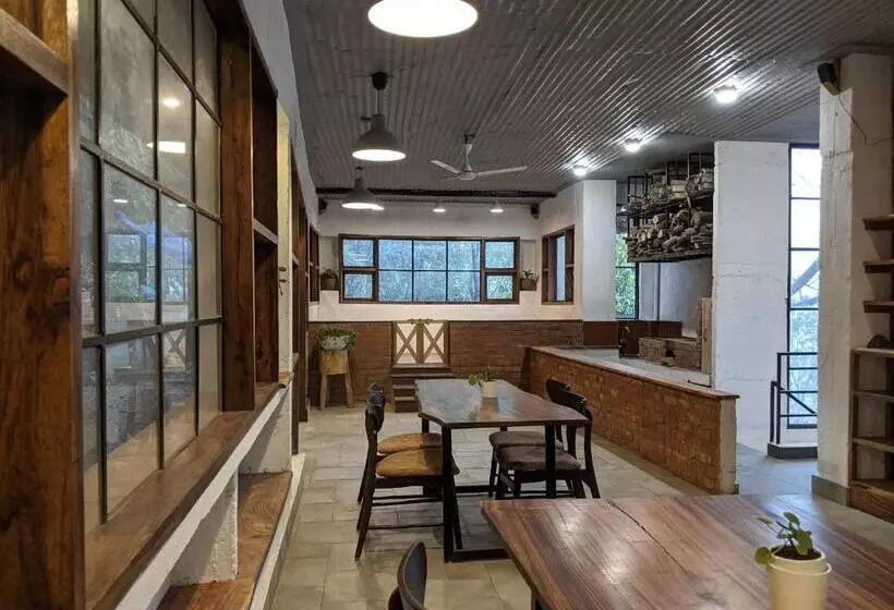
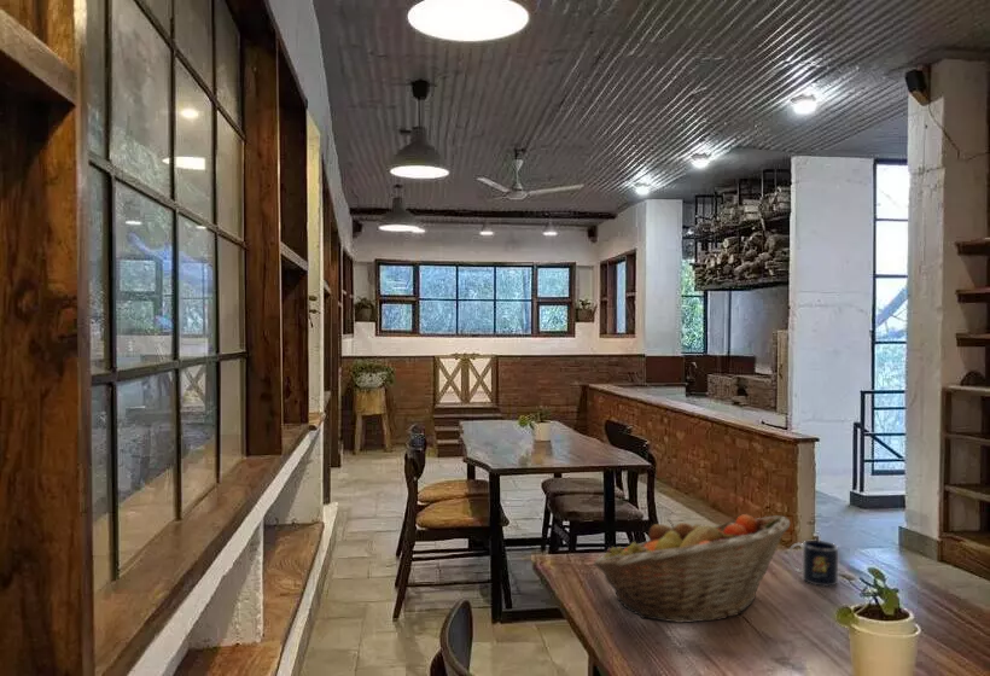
+ fruit basket [592,513,791,624]
+ mug [787,540,839,588]
